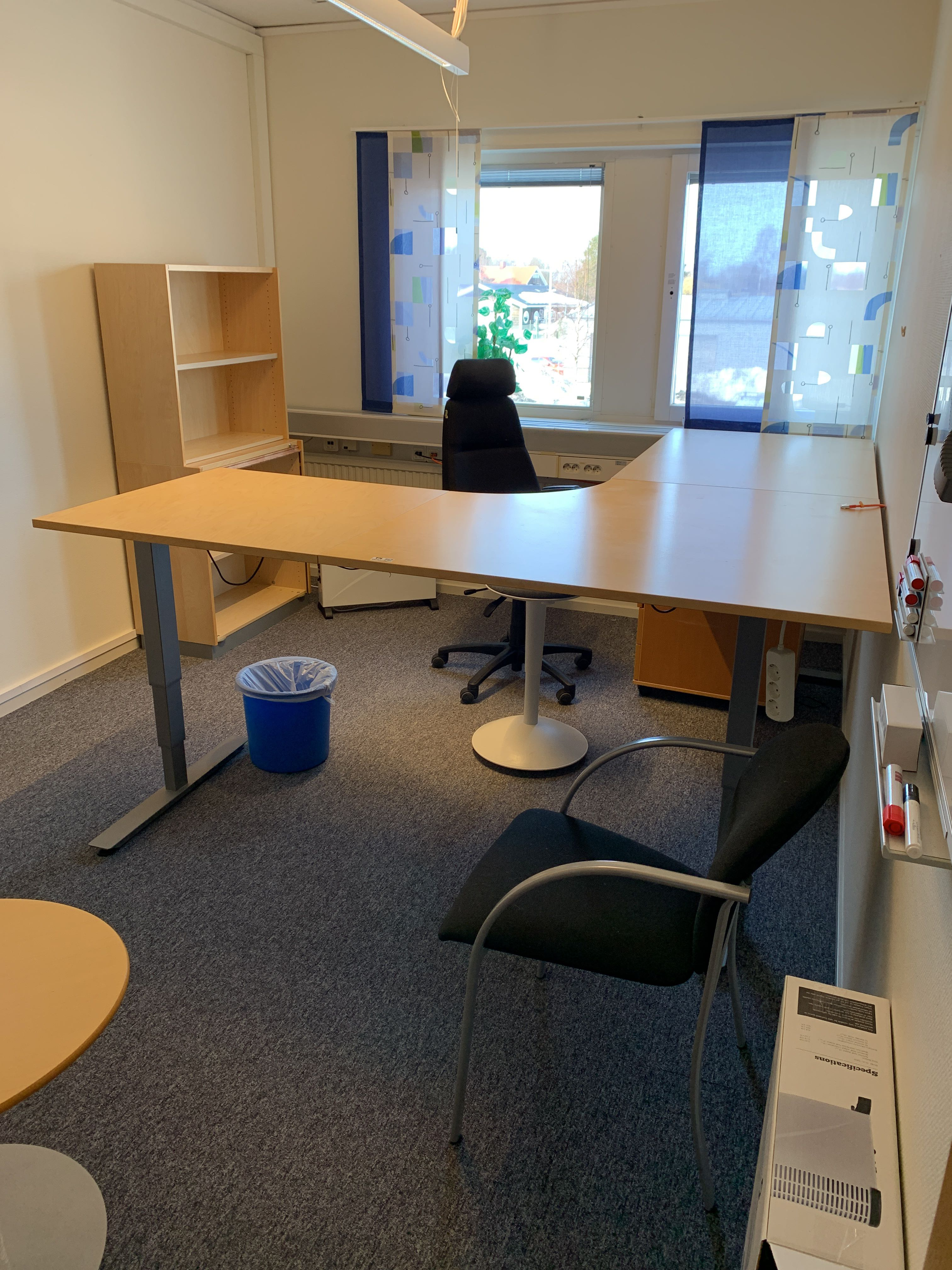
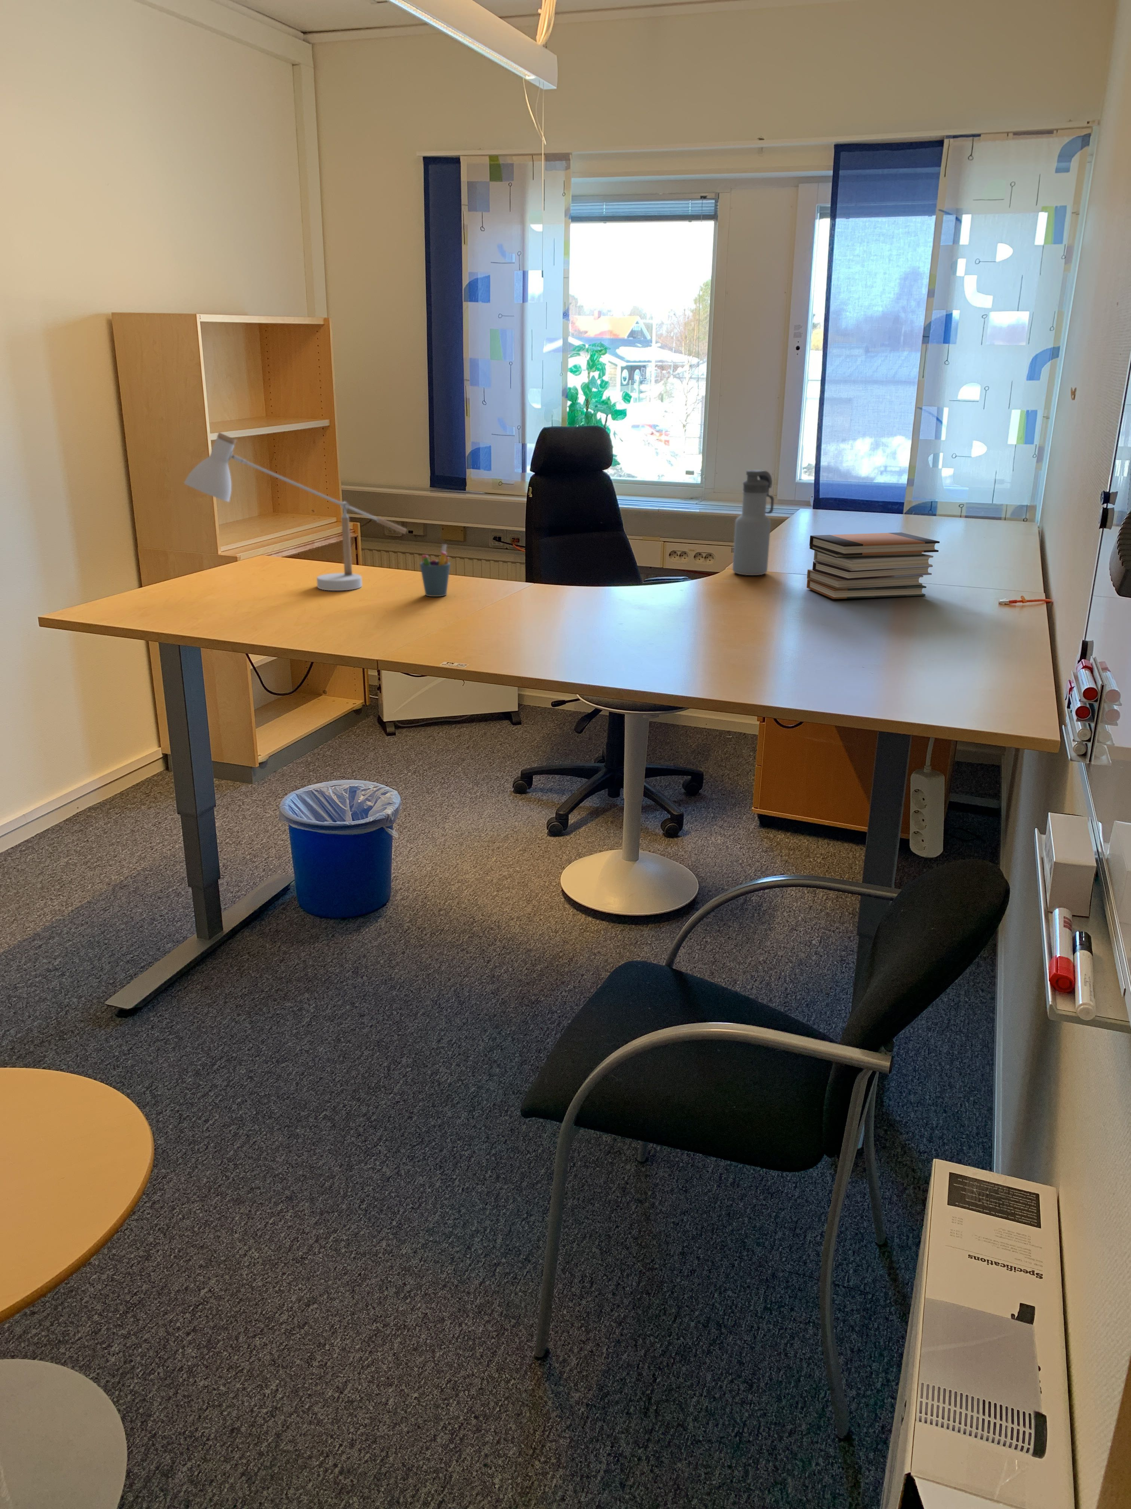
+ book stack [807,532,940,600]
+ water bottle [732,469,775,575]
+ desk lamp [184,431,407,591]
+ pen holder [419,544,450,596]
